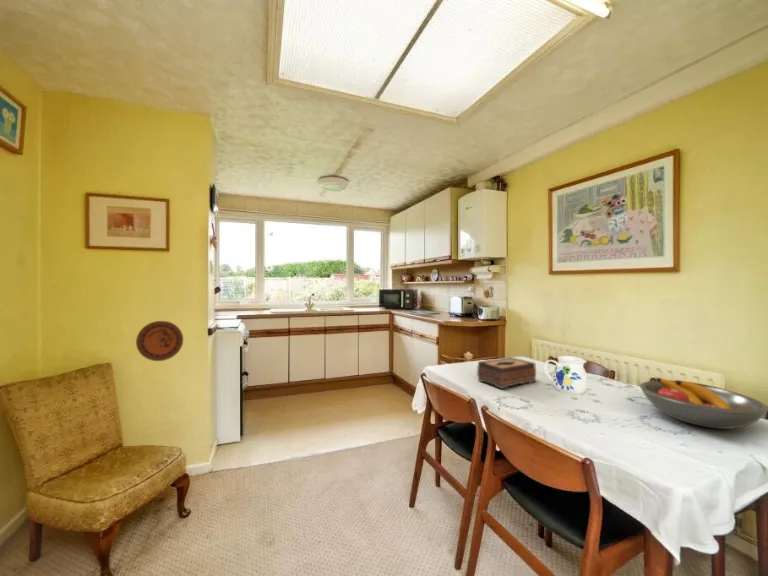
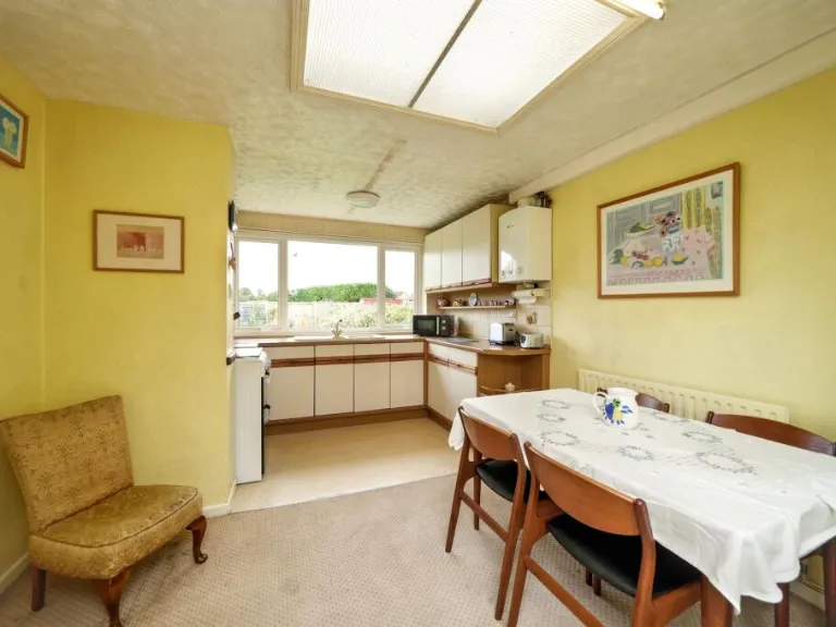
- fruit bowl [639,377,768,430]
- tissue box [476,356,537,390]
- decorative plate [135,320,184,362]
